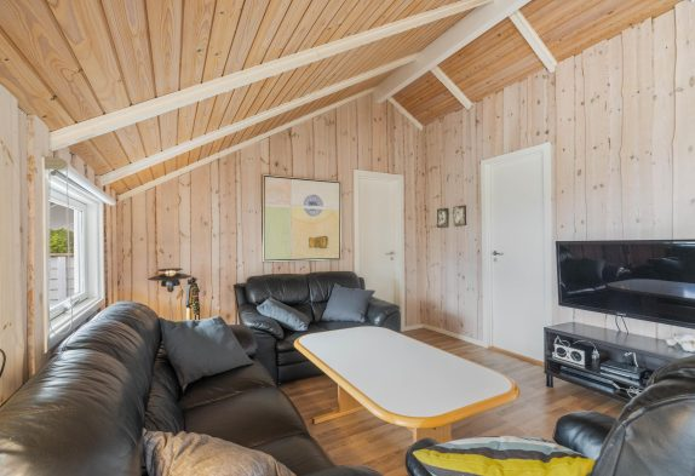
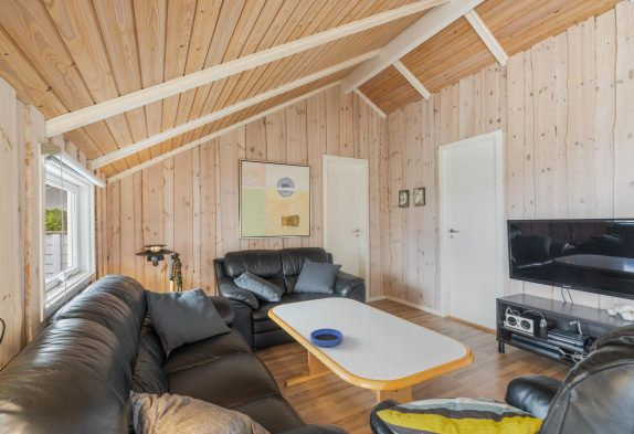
+ bowl [309,328,344,348]
